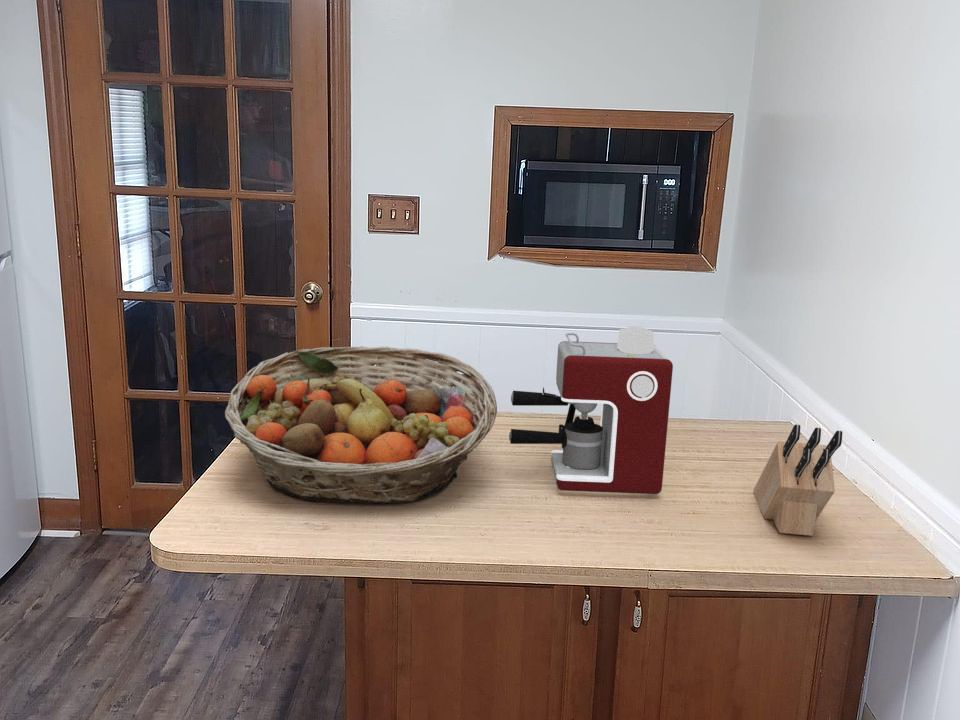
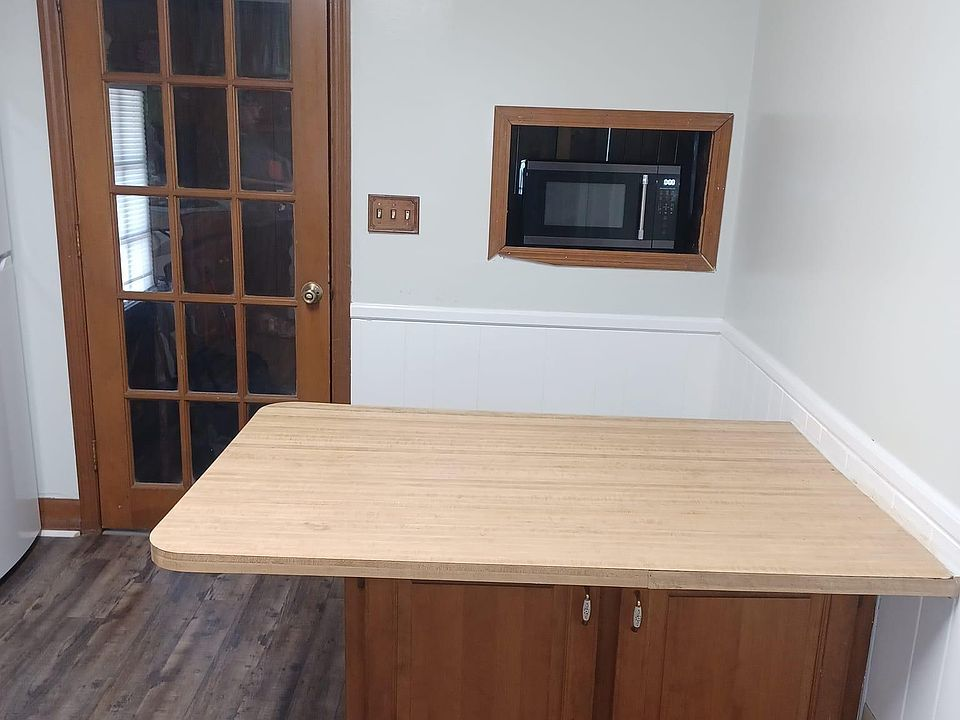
- coffee maker [508,325,674,495]
- knife block [752,423,843,537]
- fruit basket [224,345,498,504]
